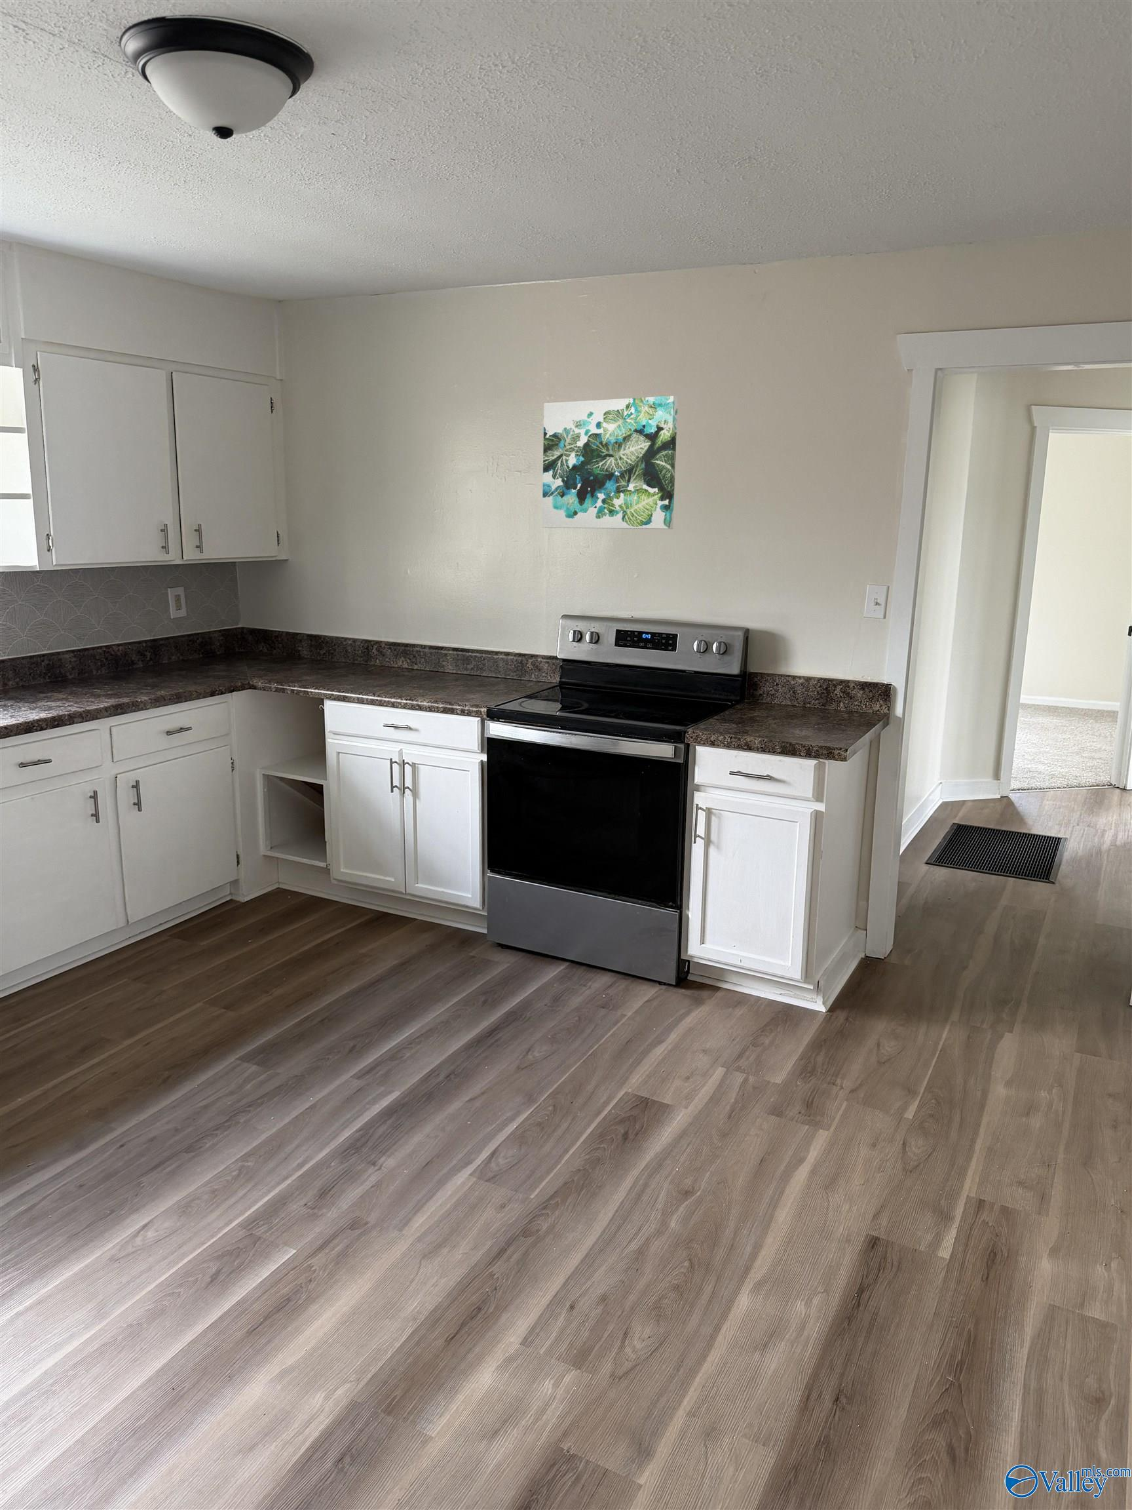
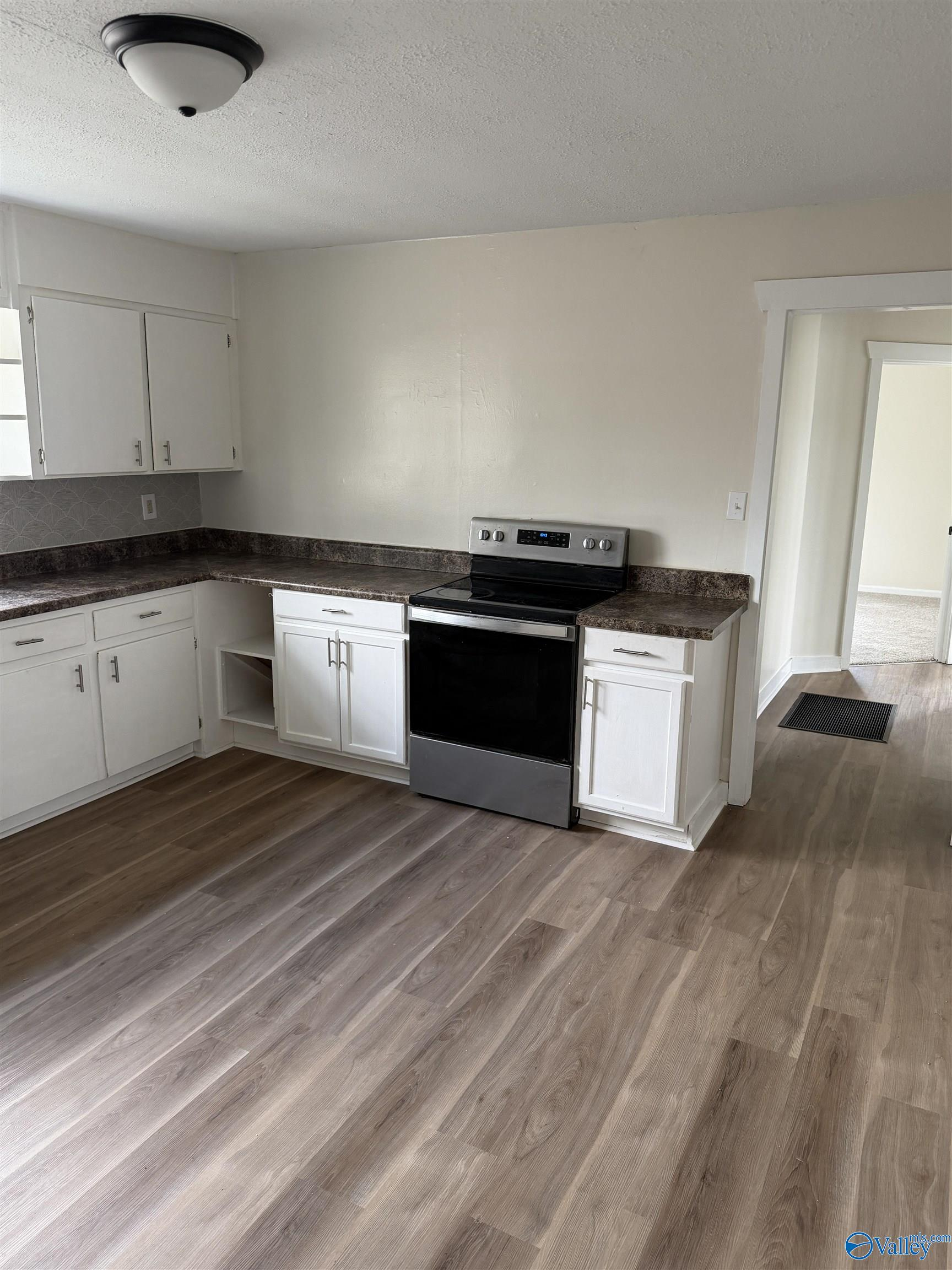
- wall art [542,395,679,529]
